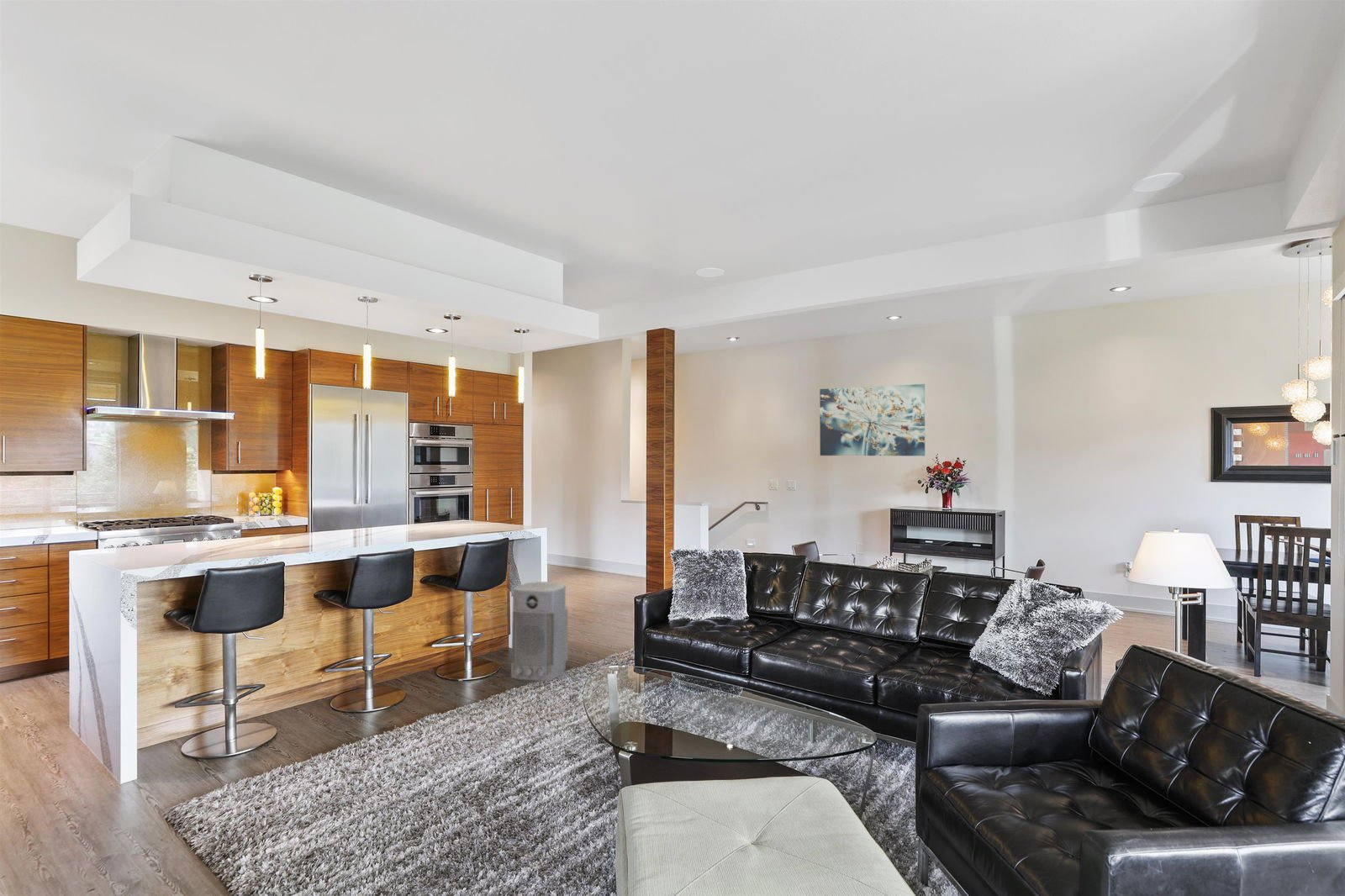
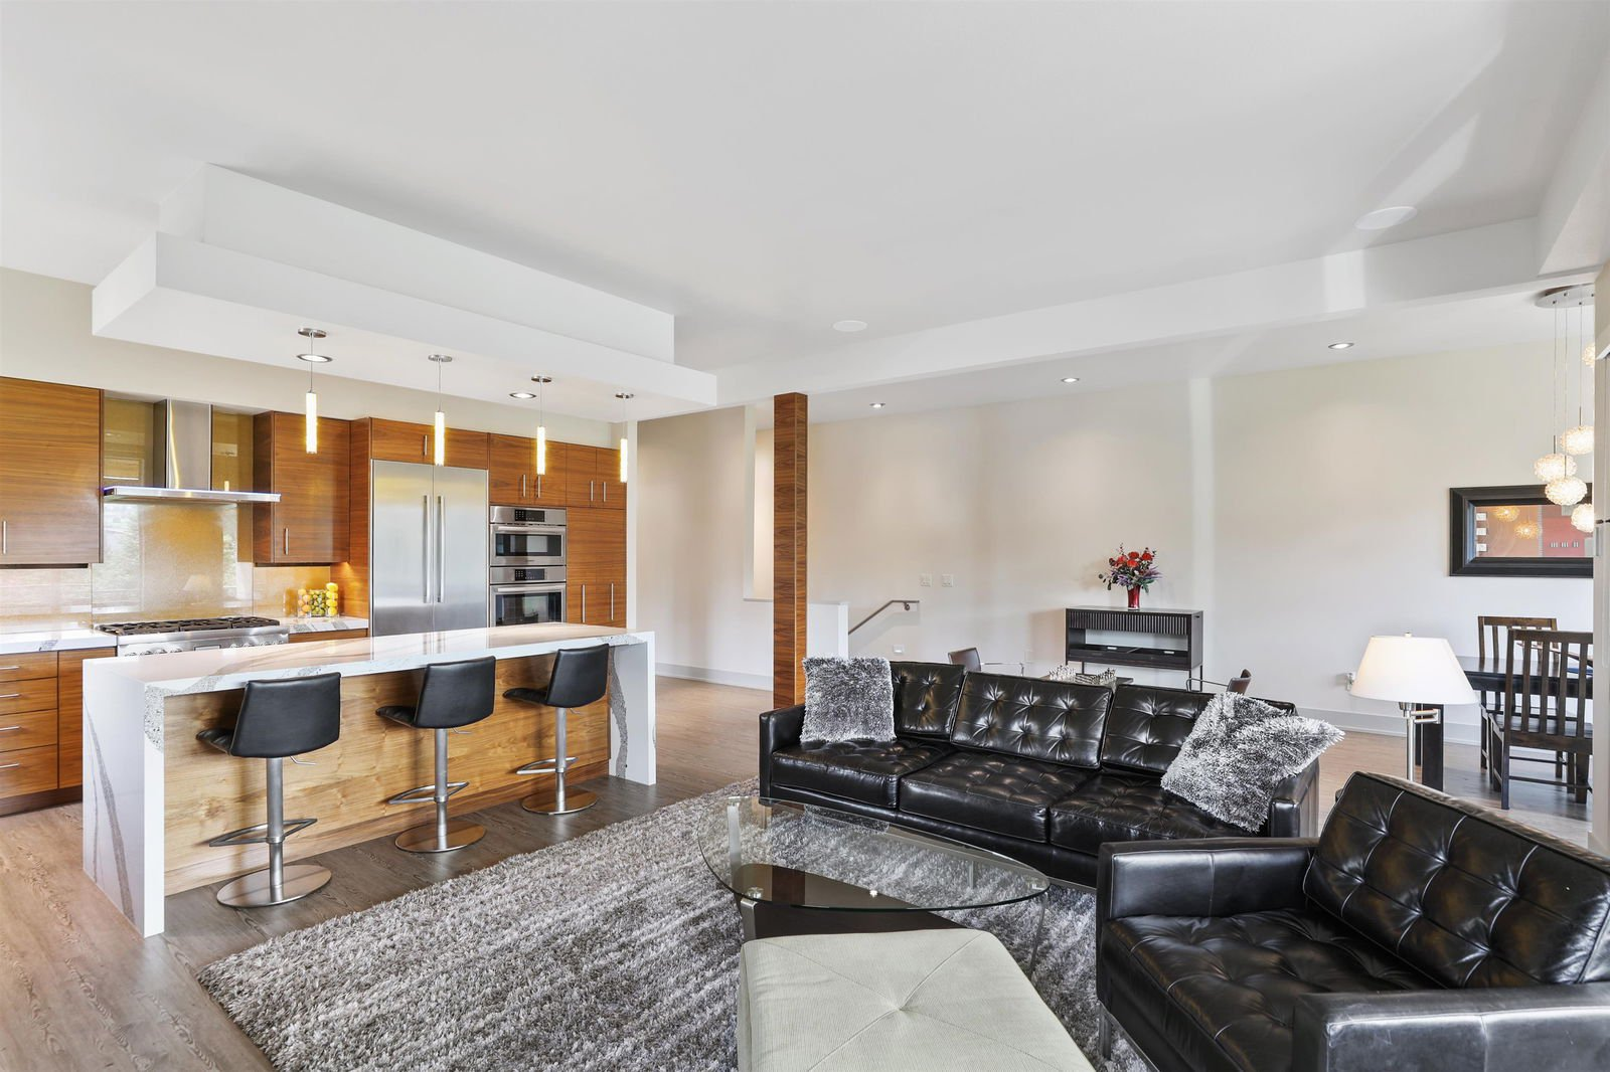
- wall art [819,383,926,456]
- air purifier [509,581,569,682]
